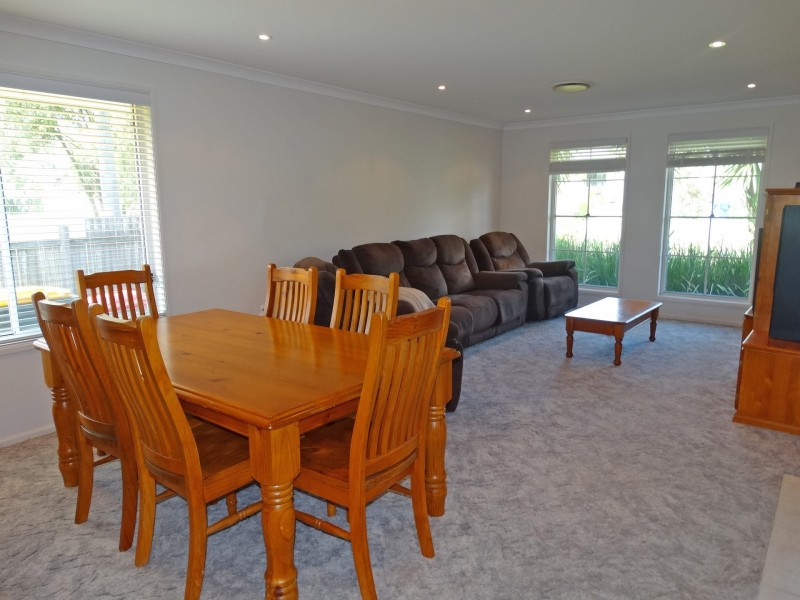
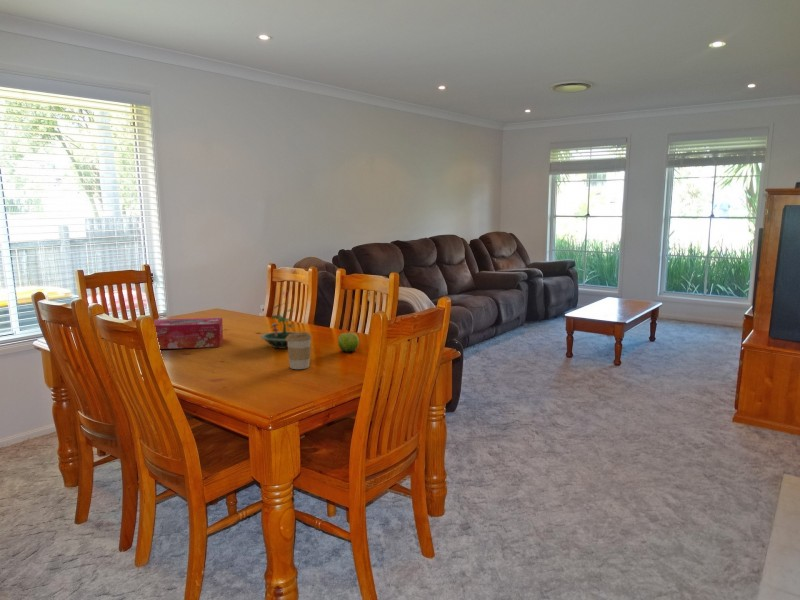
+ terrarium [259,302,301,350]
+ fruit [337,330,360,353]
+ coffee cup [286,331,313,370]
+ tissue box [153,317,224,350]
